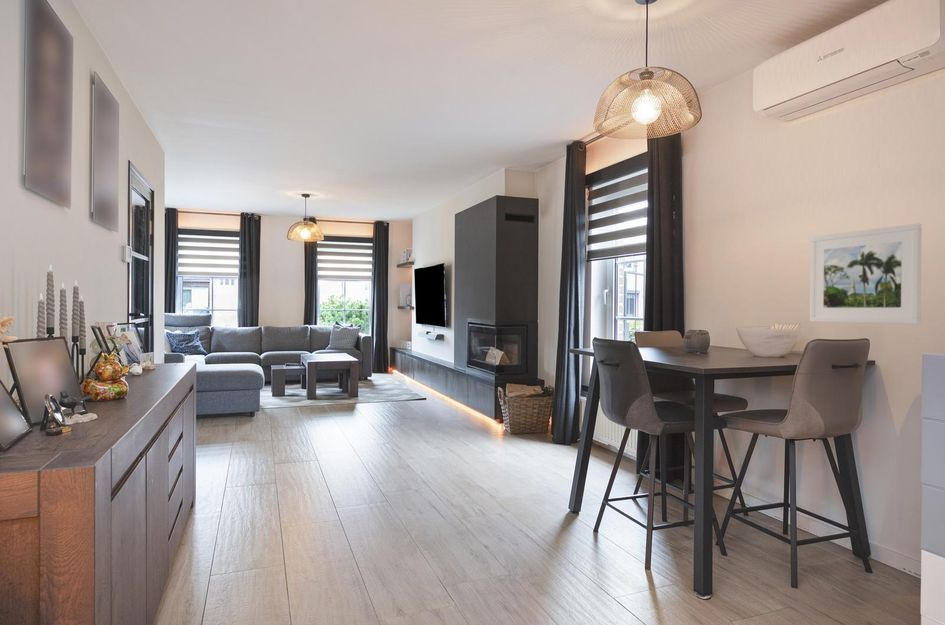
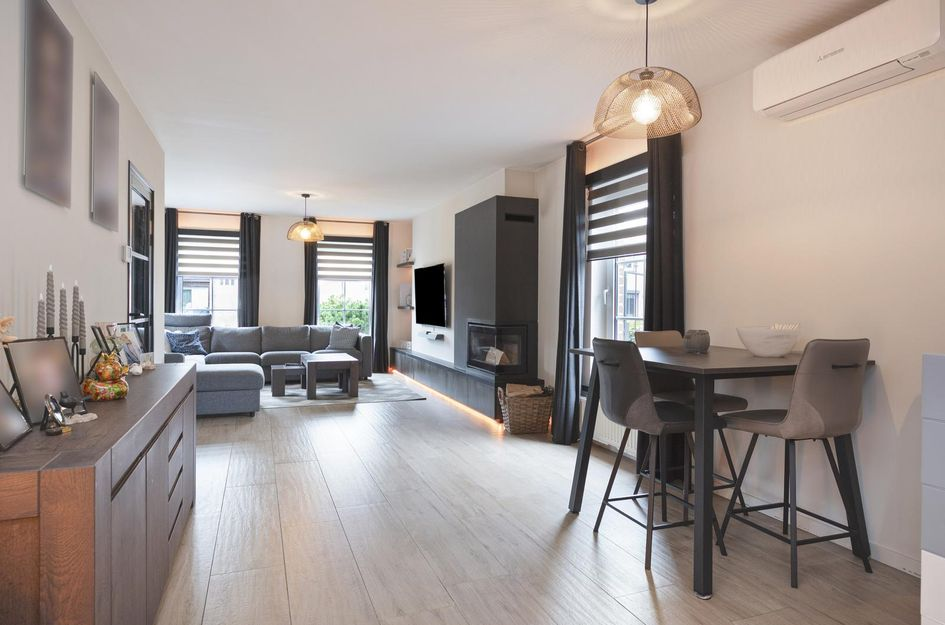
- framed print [809,222,923,325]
